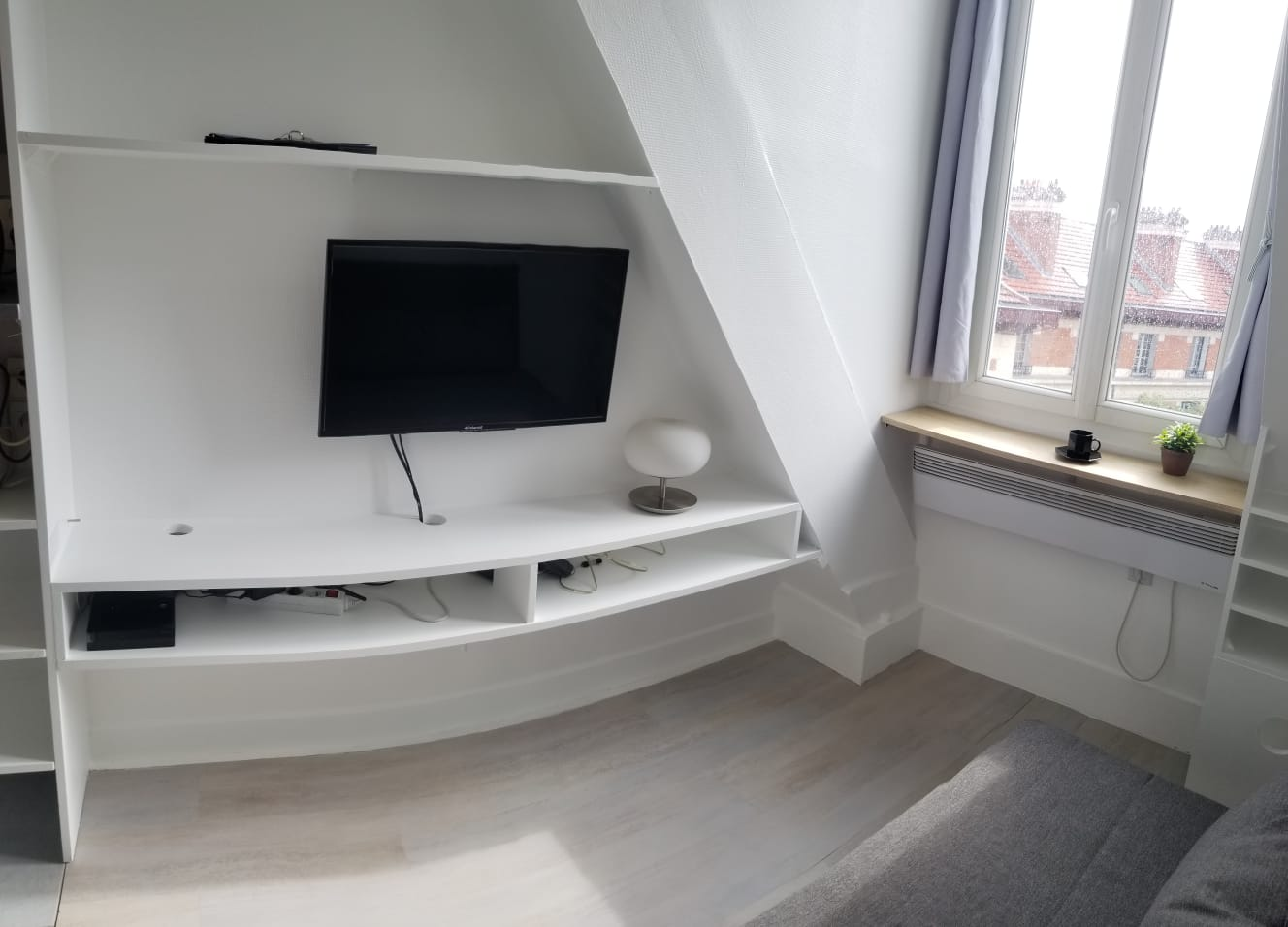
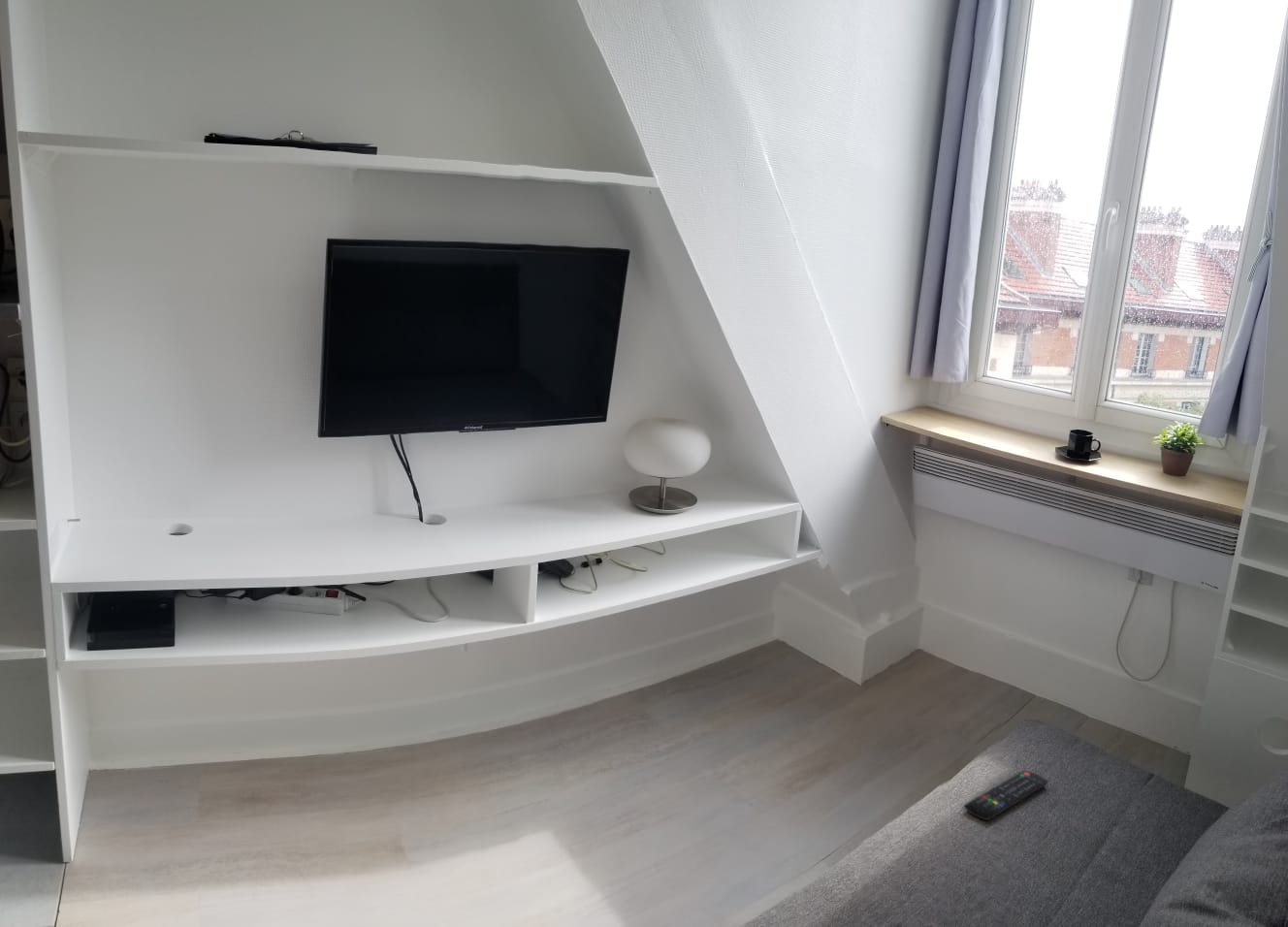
+ remote control [963,769,1049,821]
